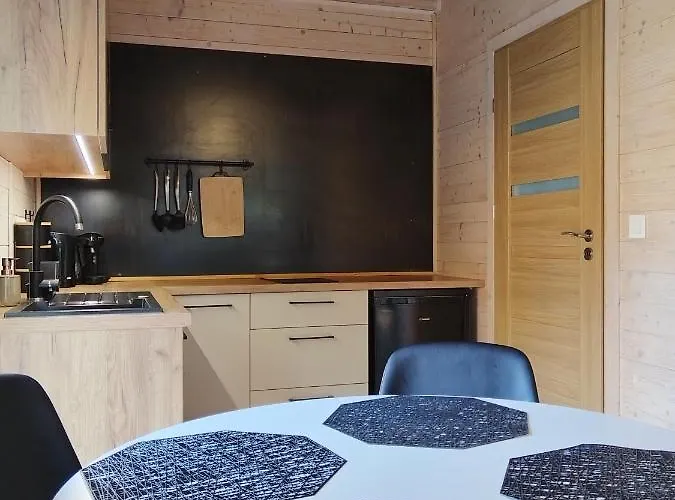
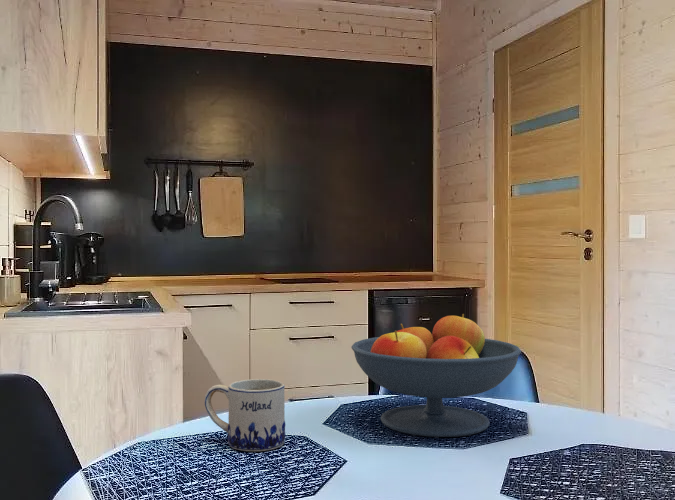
+ fruit bowl [350,313,522,438]
+ mug [204,378,286,452]
